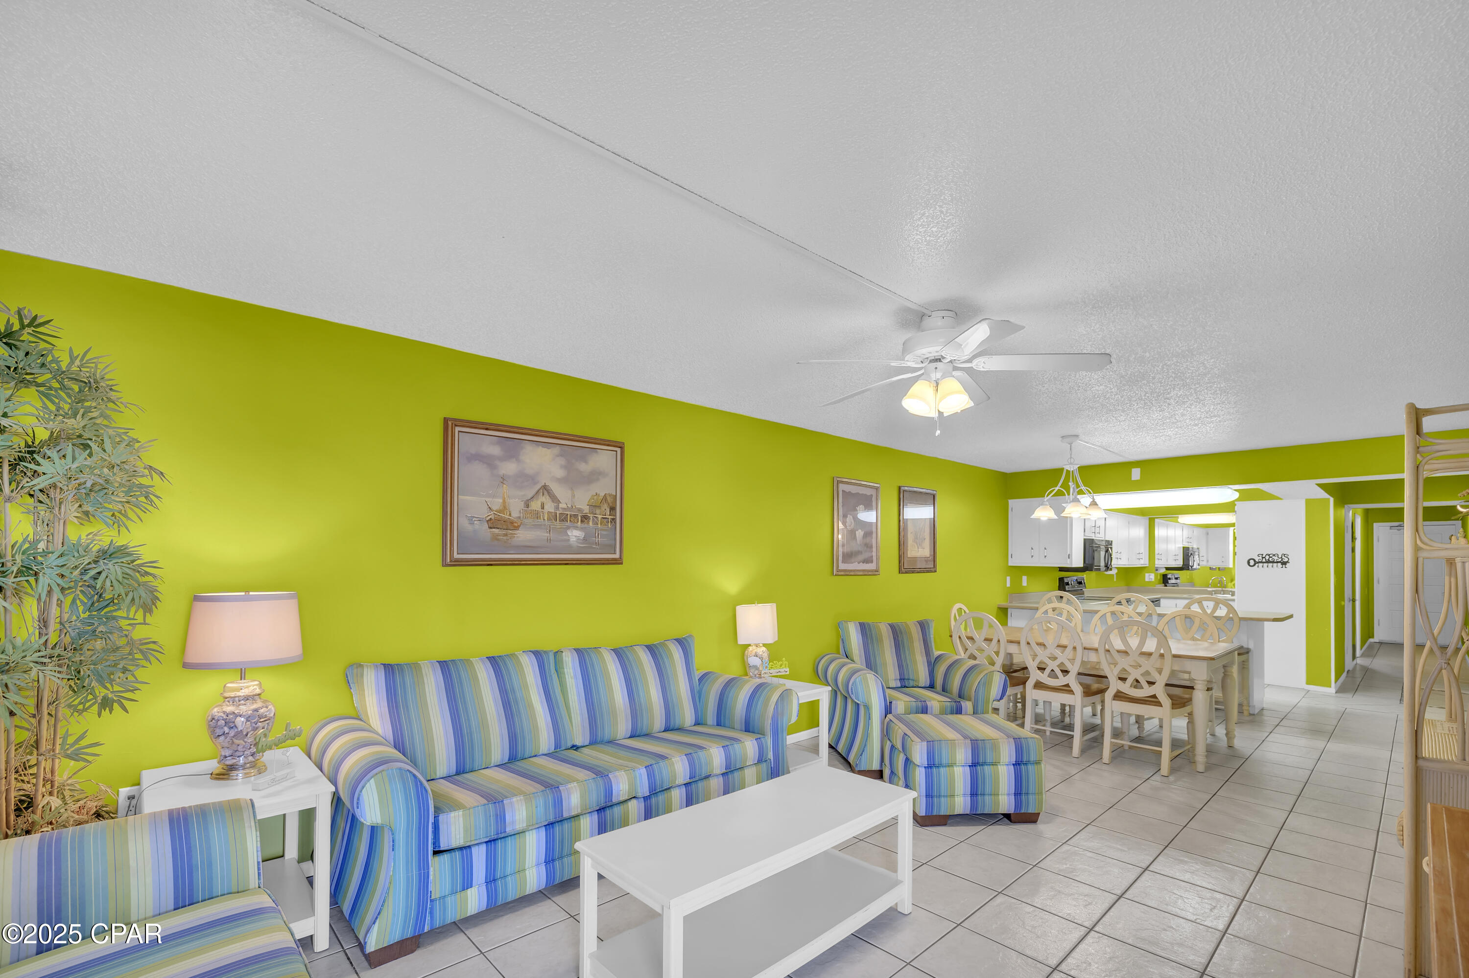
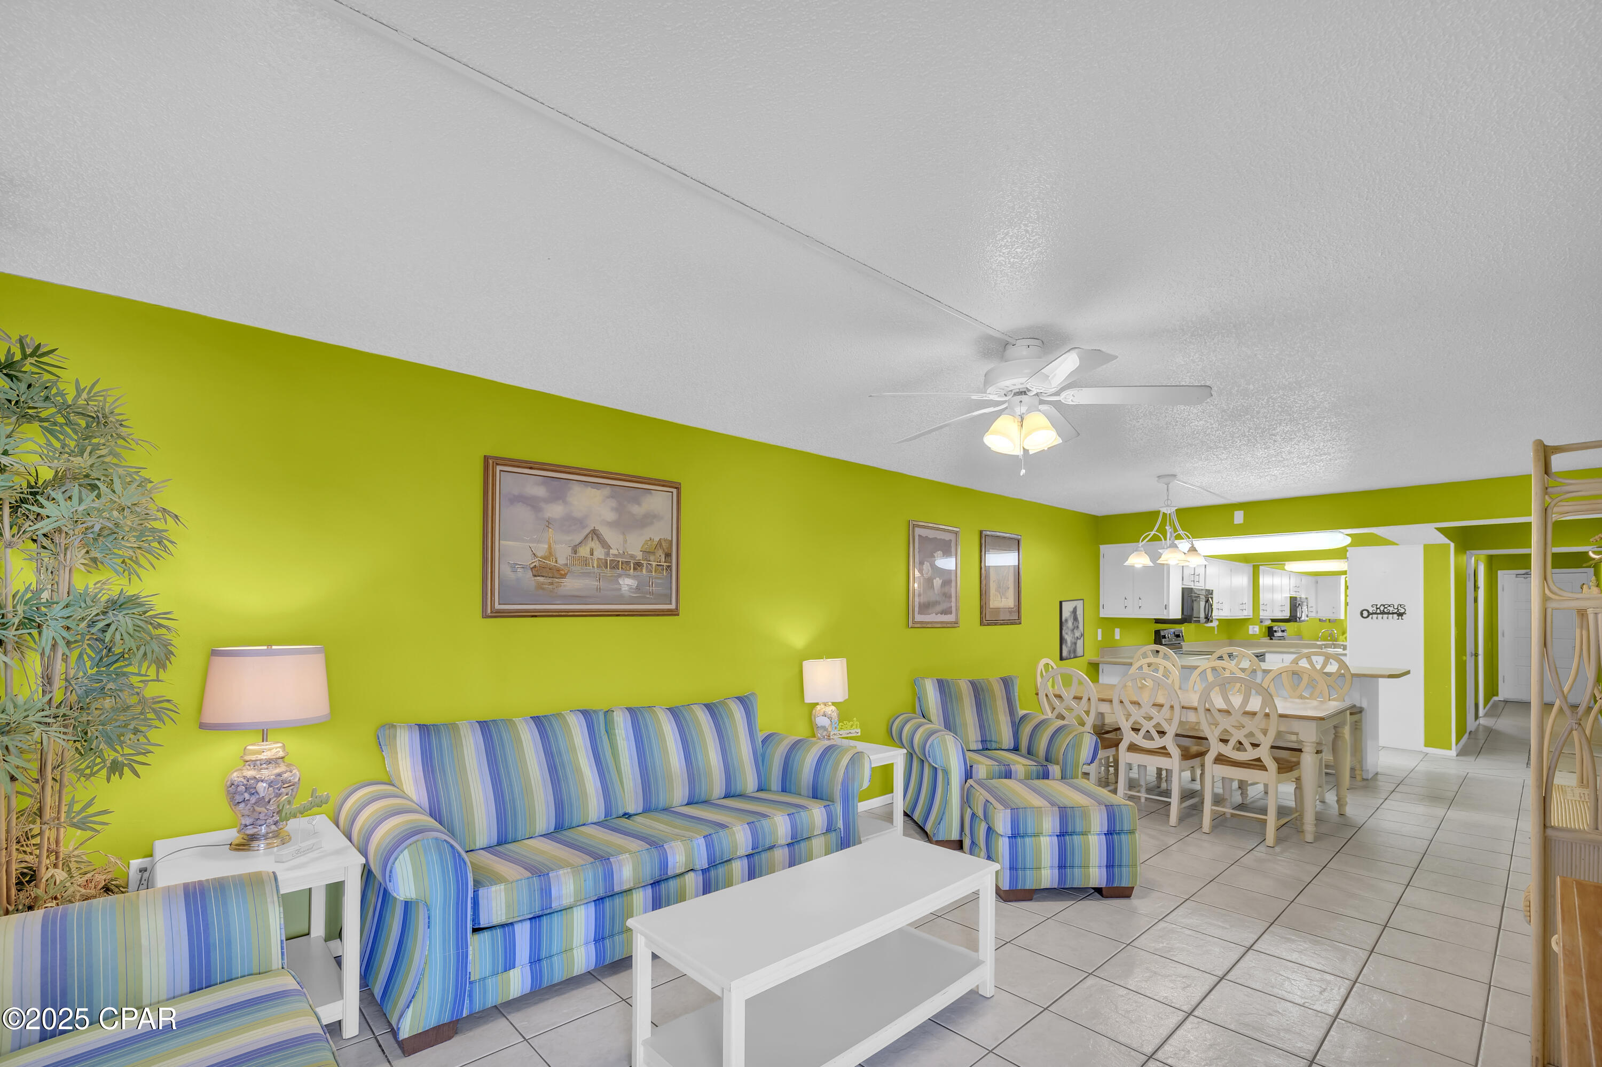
+ wall art [1059,598,1085,661]
